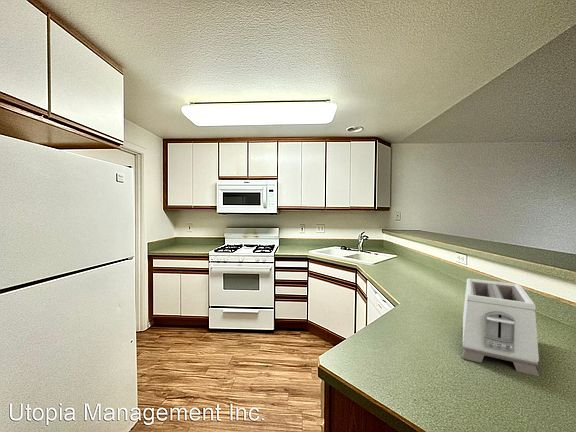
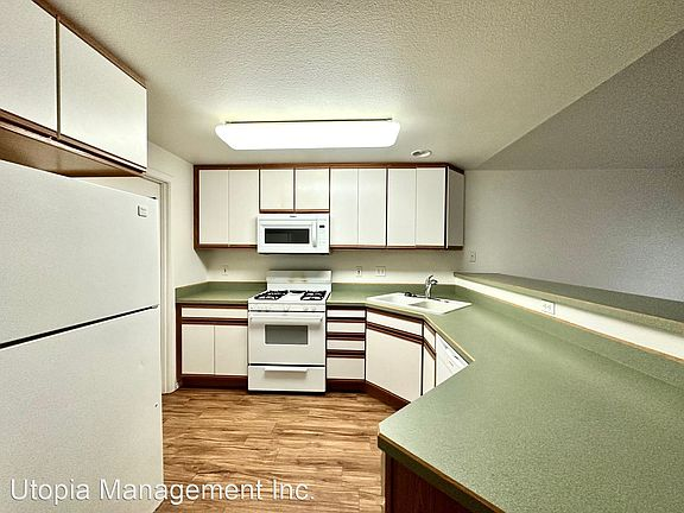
- toaster [461,278,540,377]
